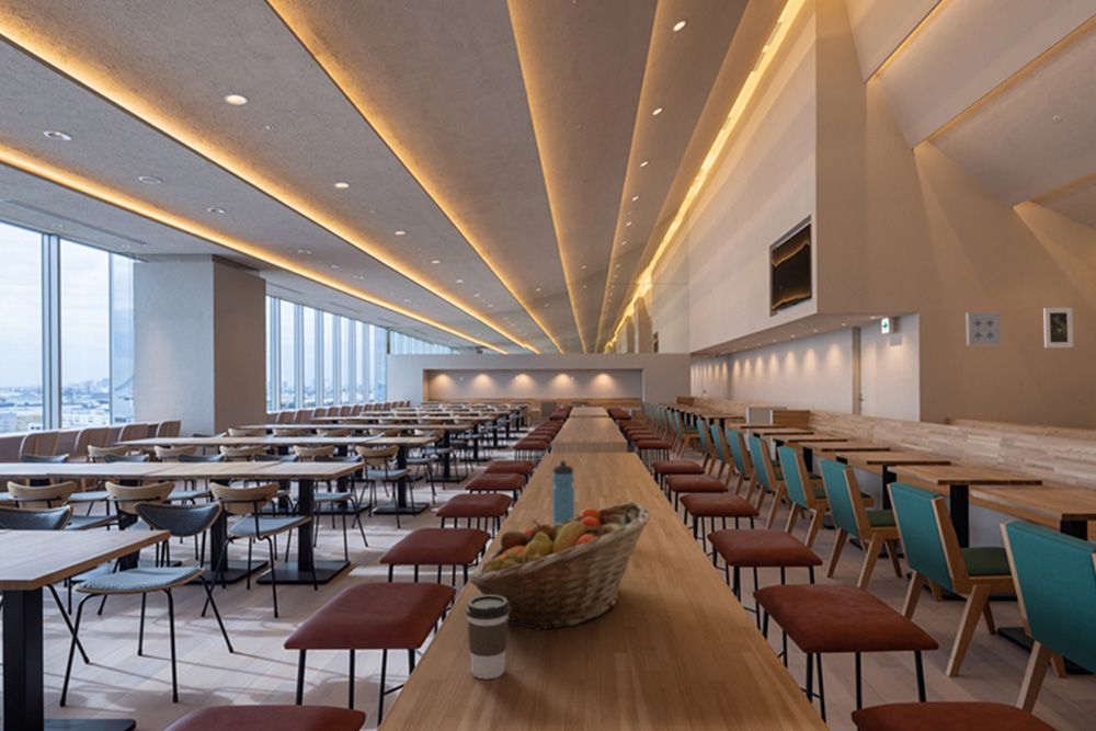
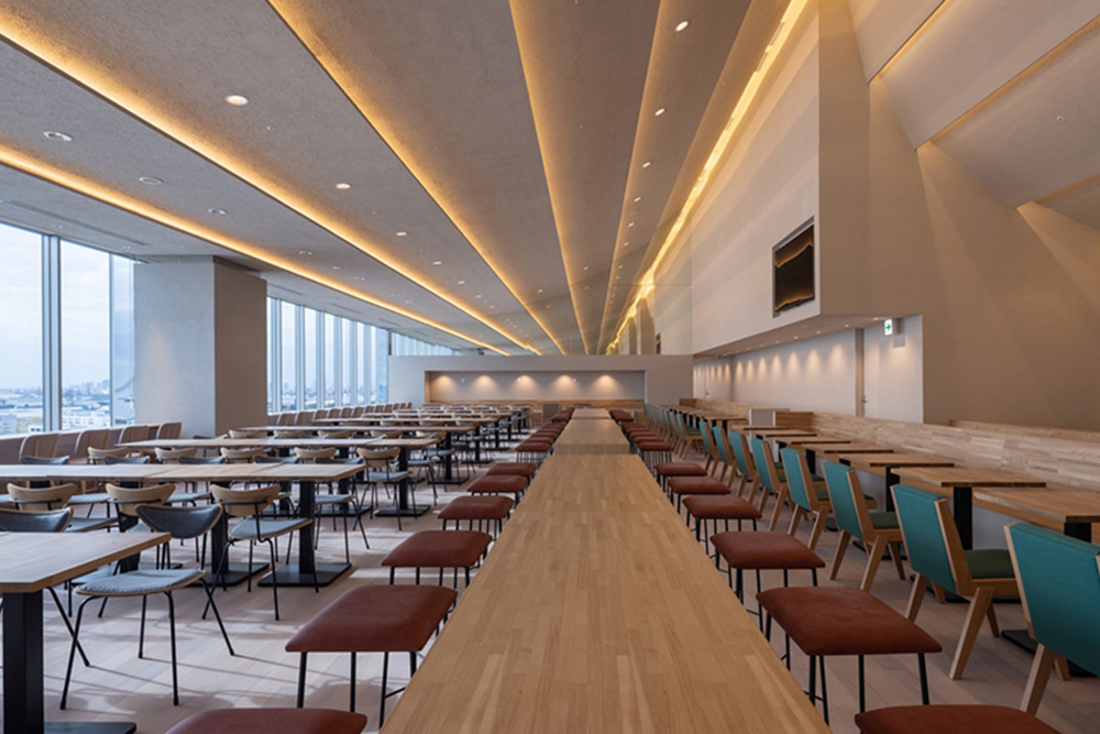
- fruit basket [468,501,651,631]
- water bottle [551,459,575,525]
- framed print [1042,307,1074,349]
- coffee cup [465,595,510,681]
- wall art [964,311,1003,346]
